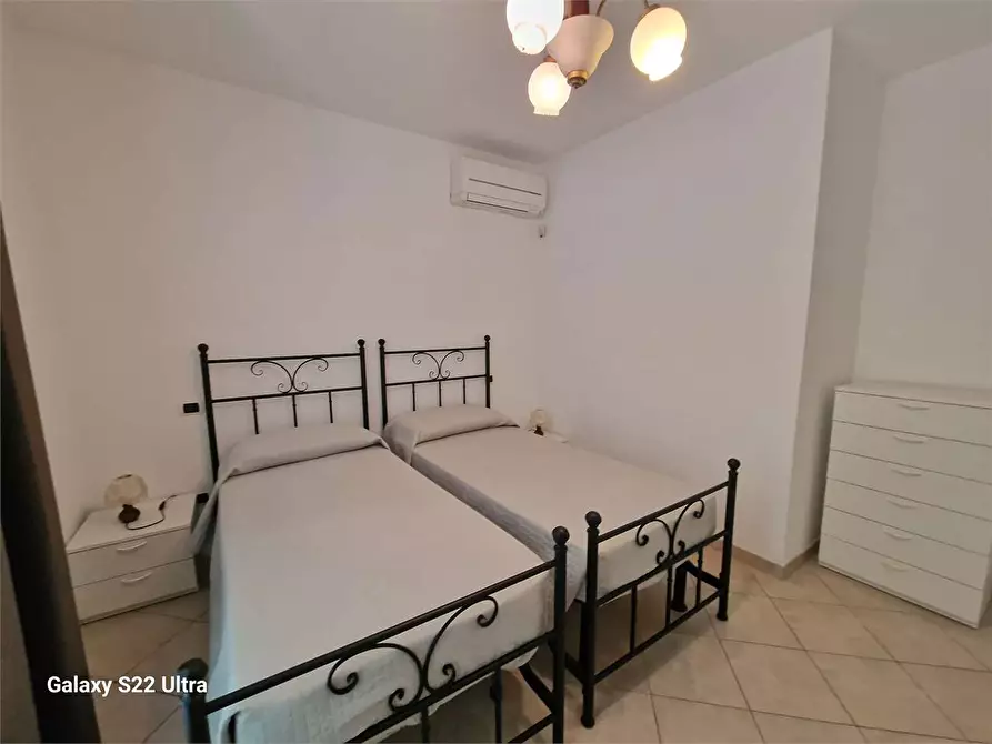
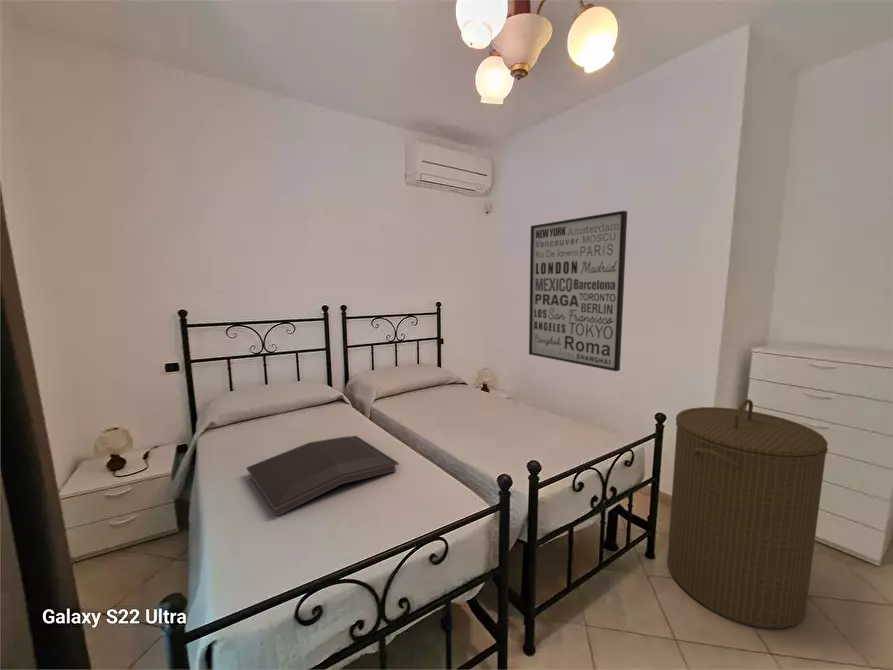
+ laundry hamper [666,398,829,630]
+ wall art [528,210,628,372]
+ serving tray [245,435,400,516]
